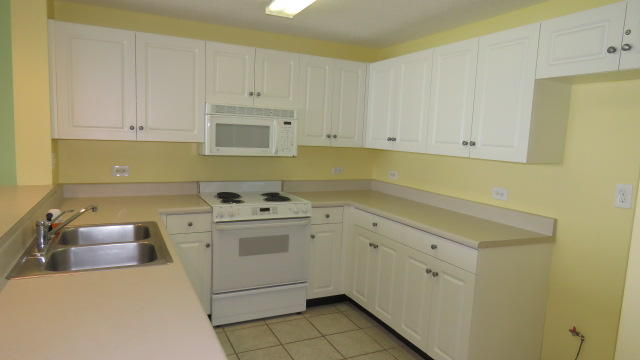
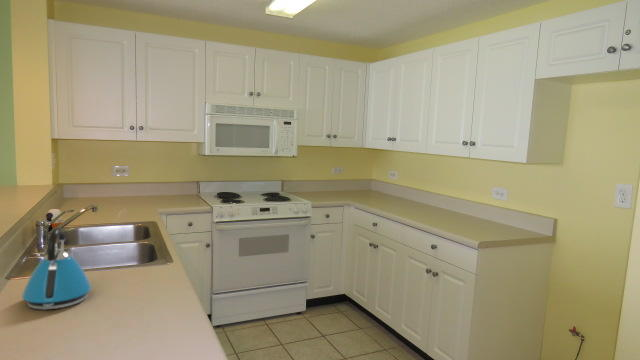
+ kettle [21,226,92,311]
